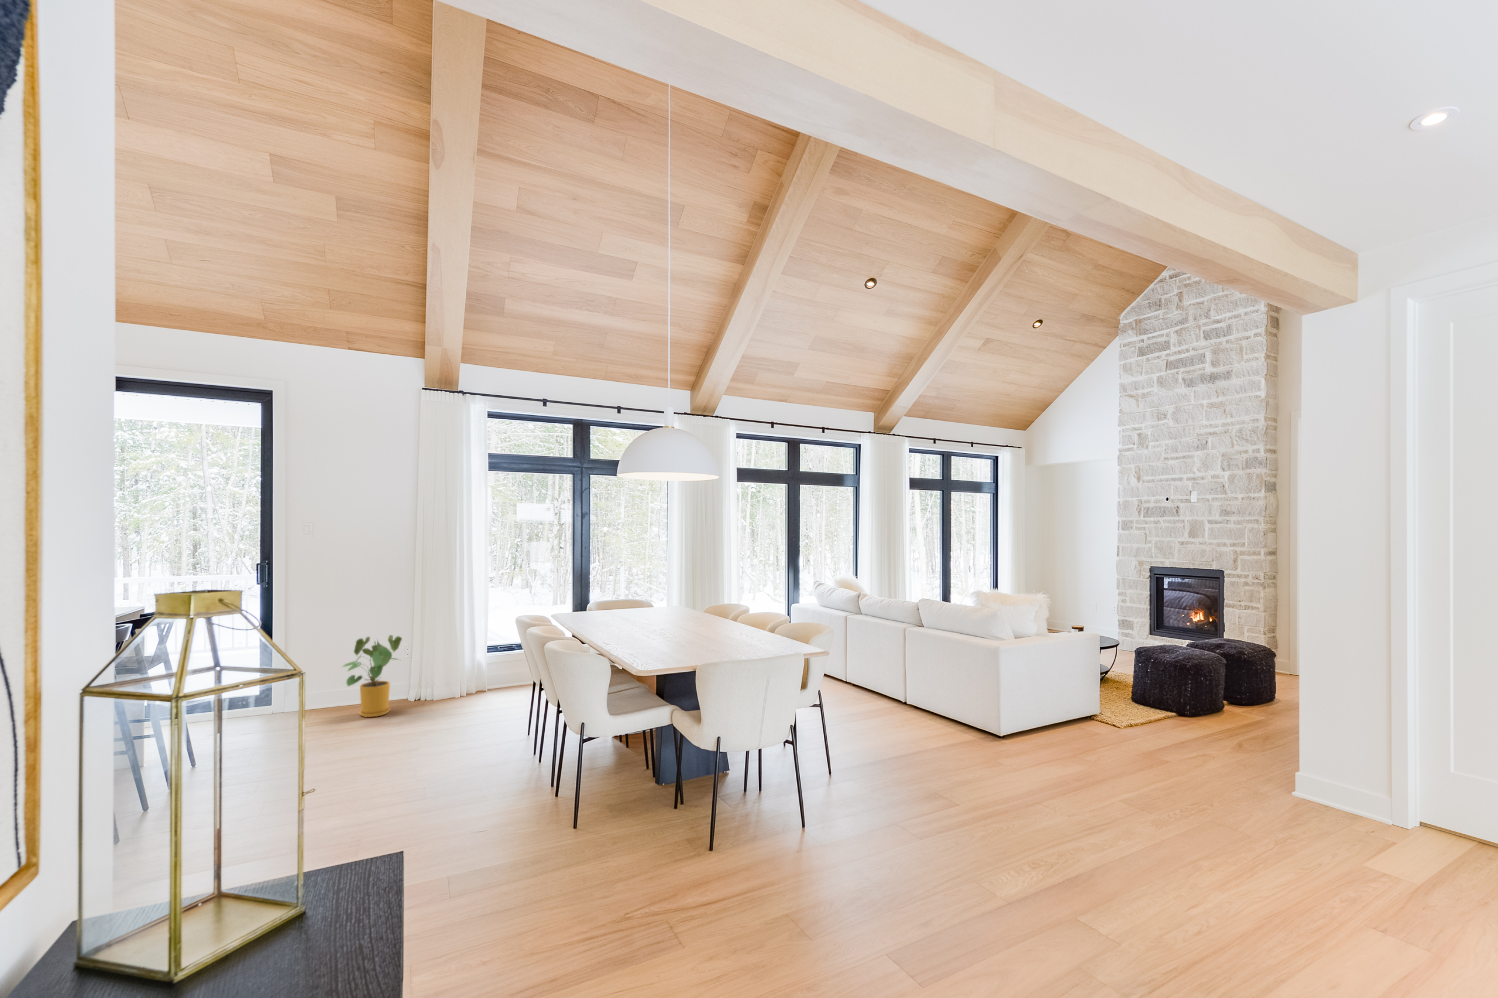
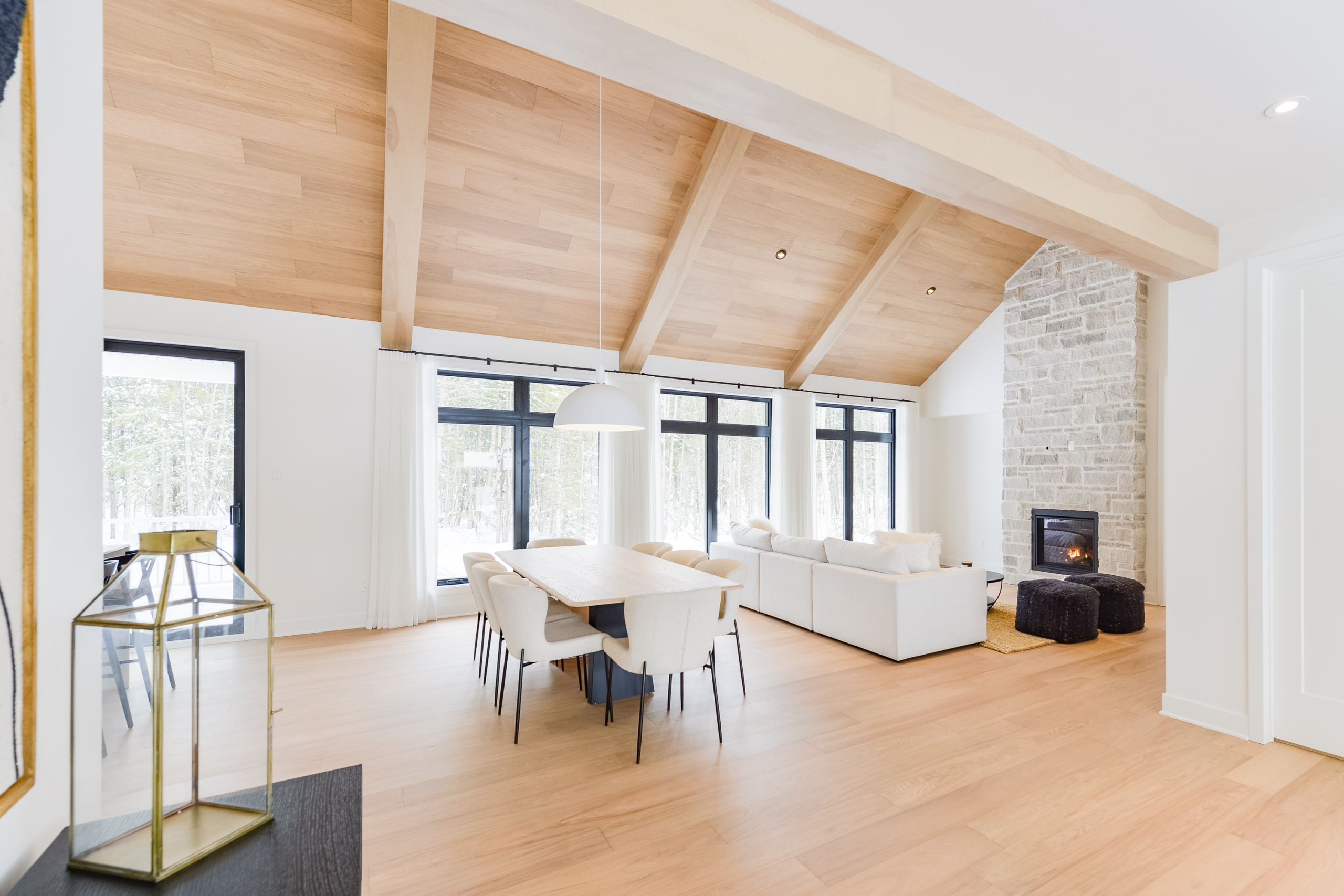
- house plant [340,635,403,718]
